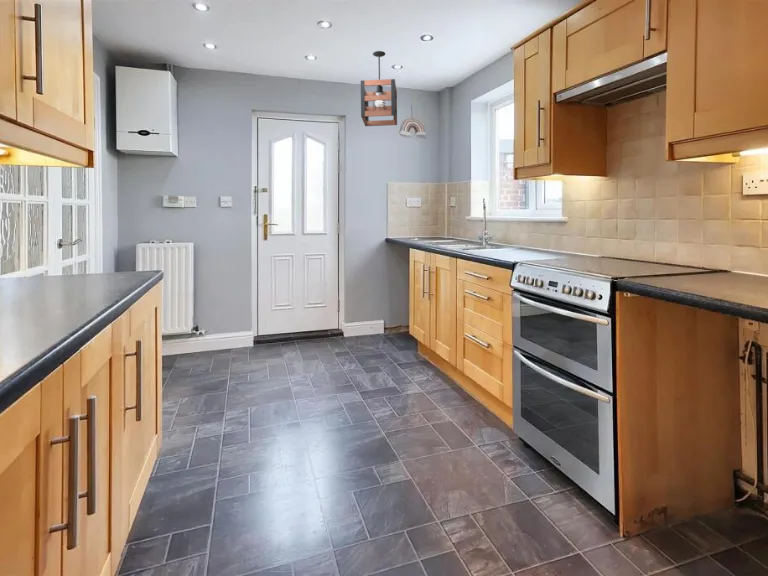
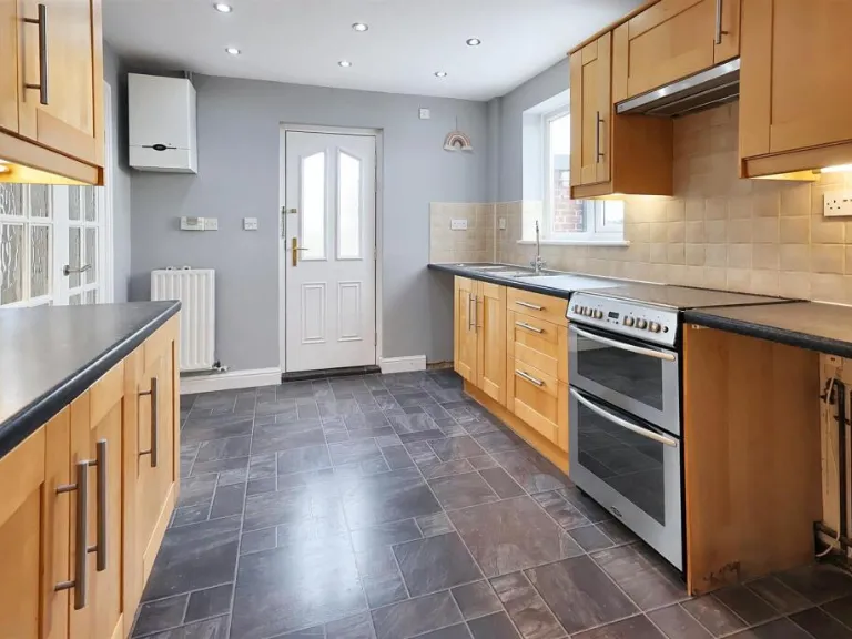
- pendant light [360,50,398,127]
